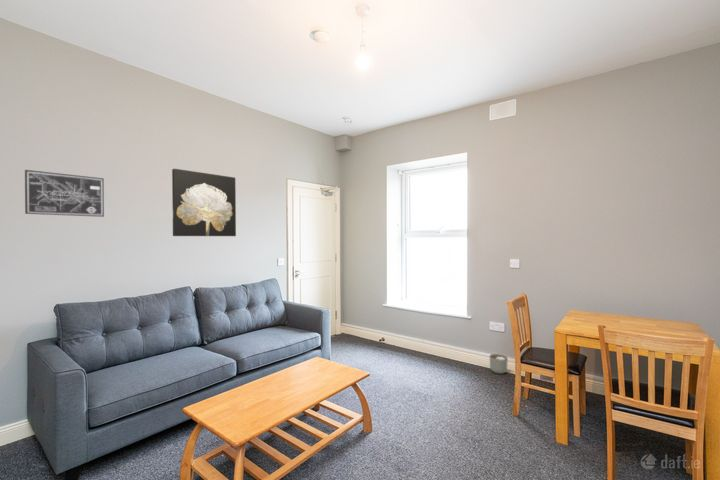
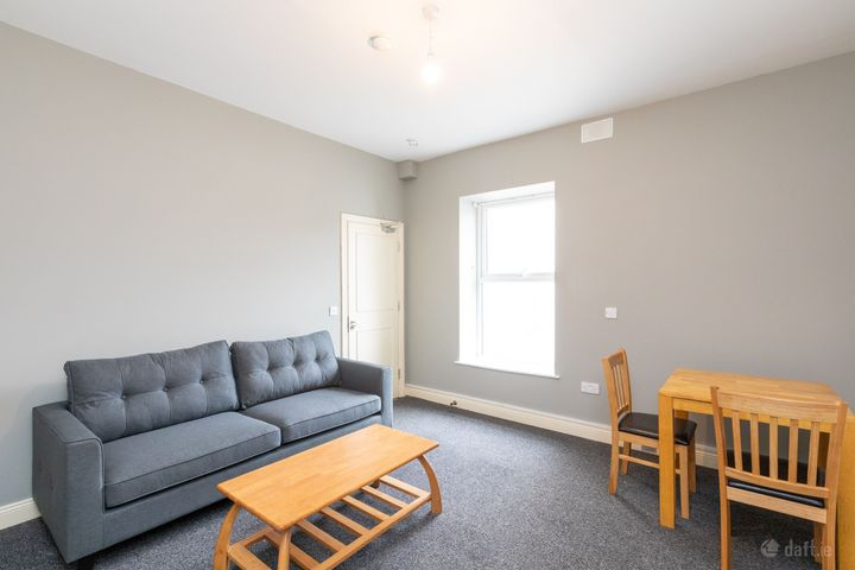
- wall art [171,168,237,237]
- wall art [24,169,105,218]
- planter [489,353,509,375]
